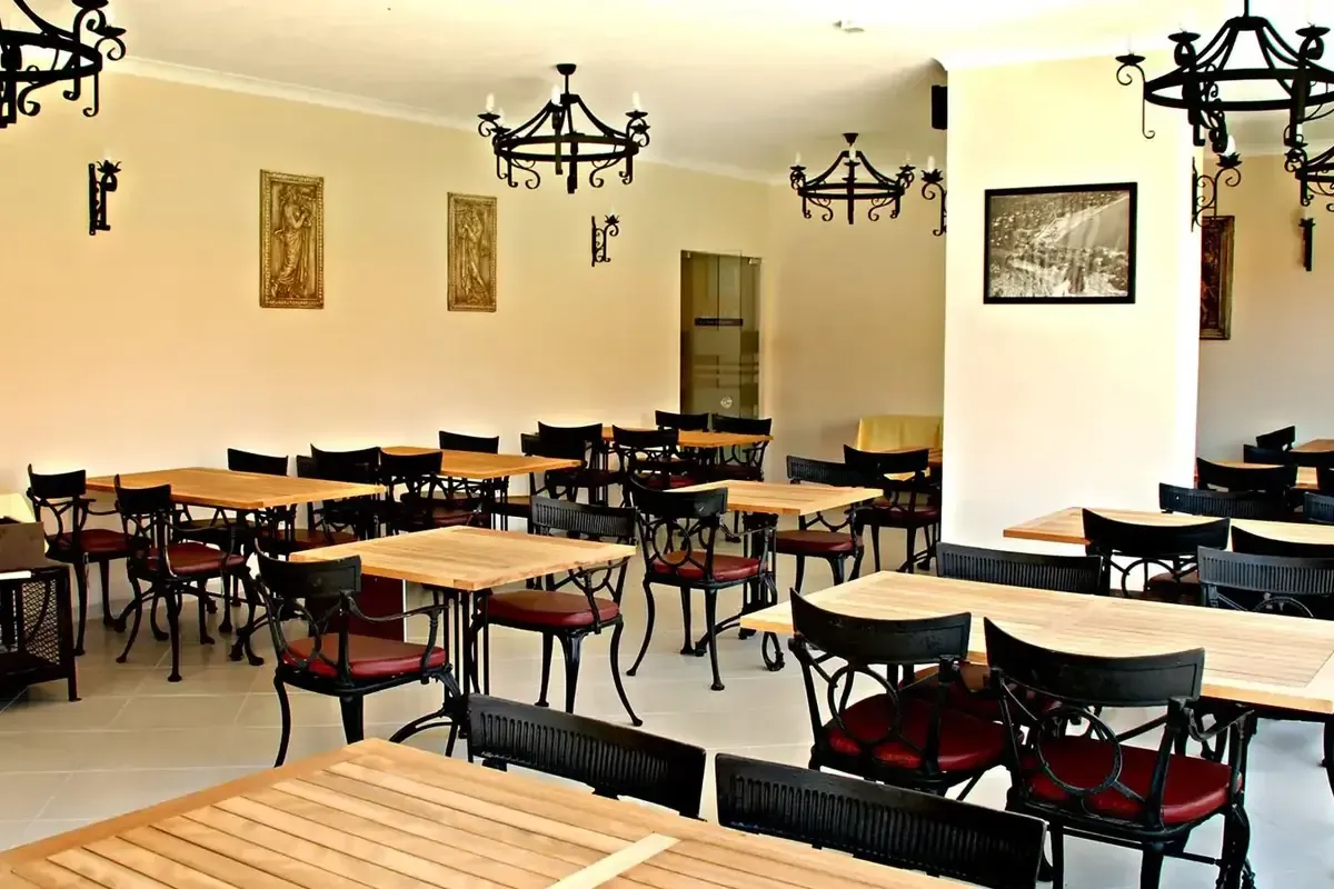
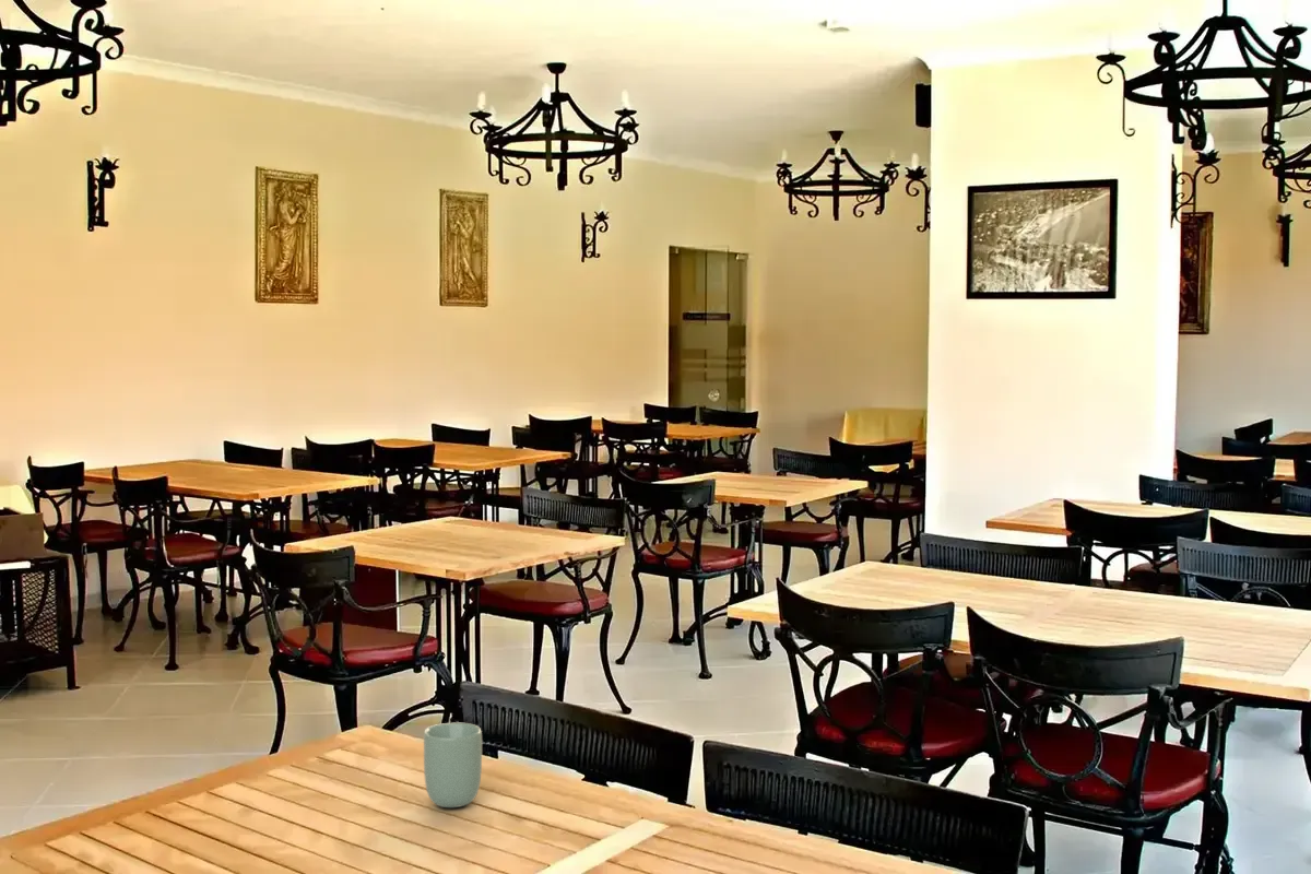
+ cup [423,722,483,808]
